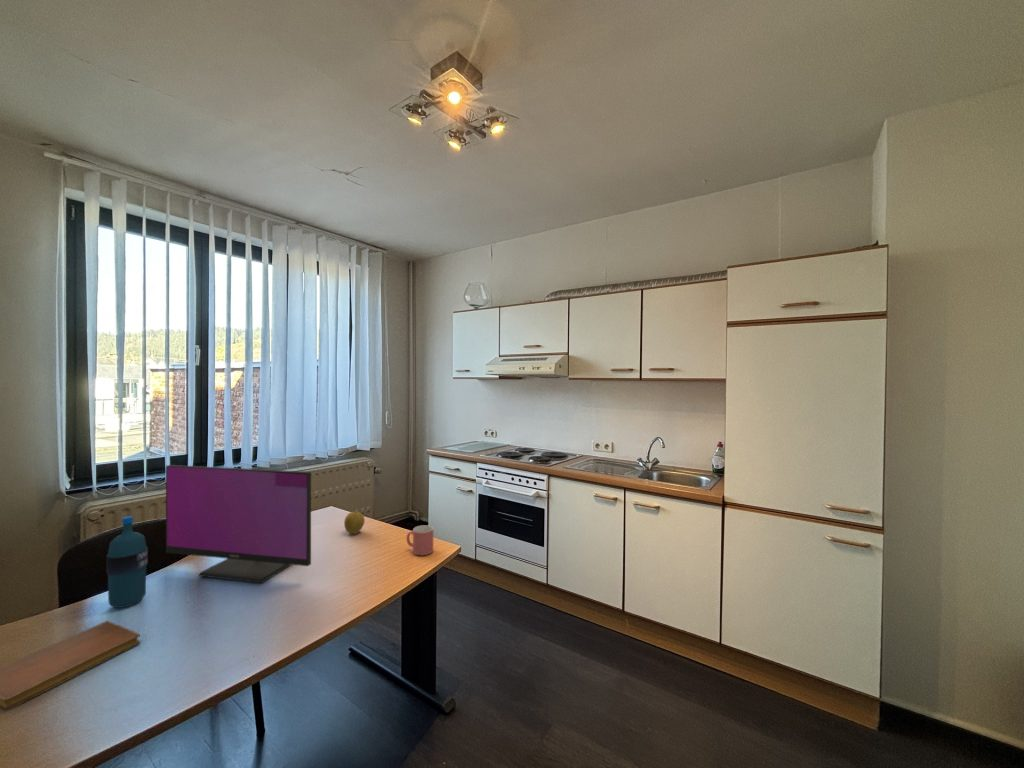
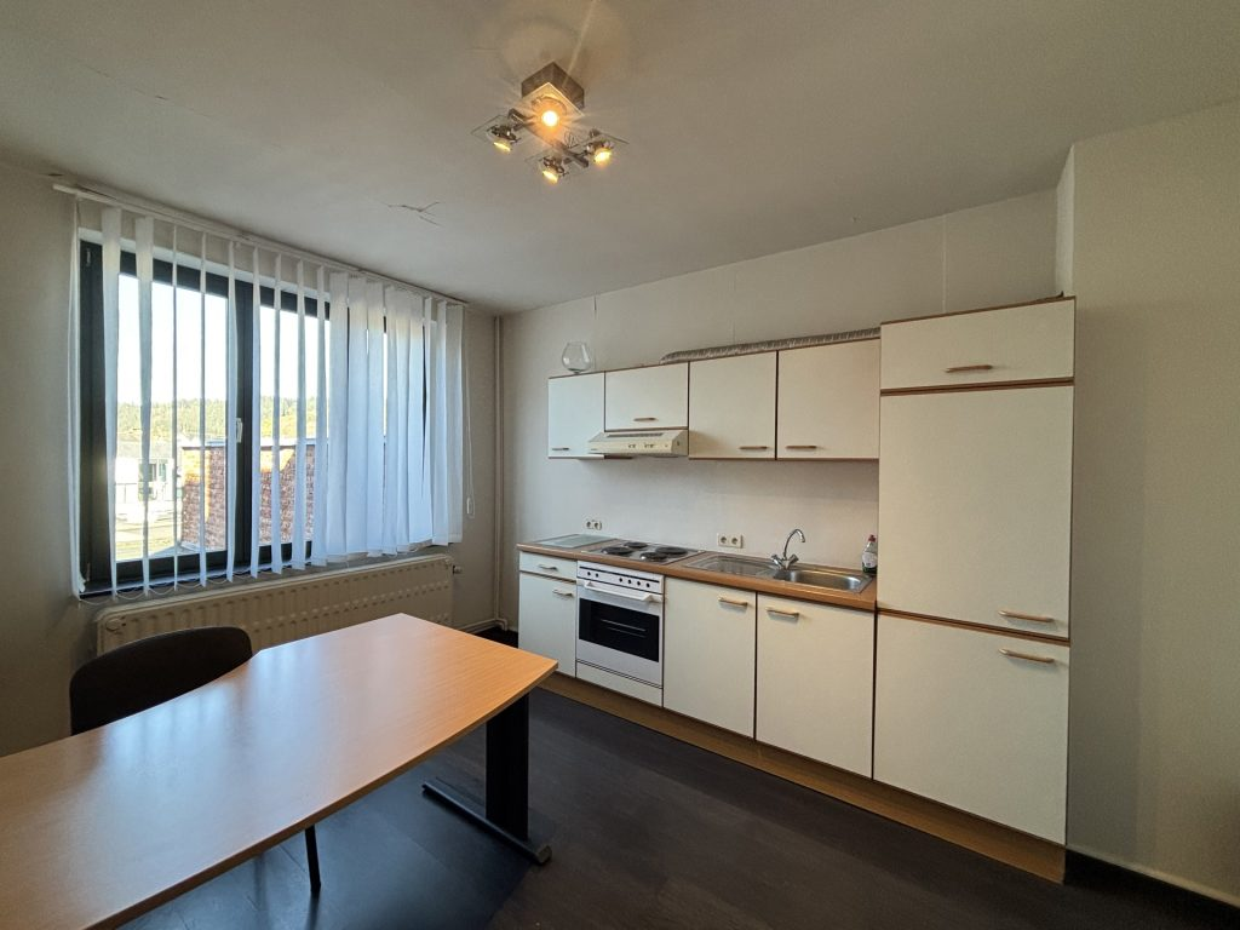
- mug [406,524,434,556]
- notebook [0,620,142,712]
- computer monitor [165,464,312,584]
- water bottle [106,515,149,609]
- fruit [343,511,366,535]
